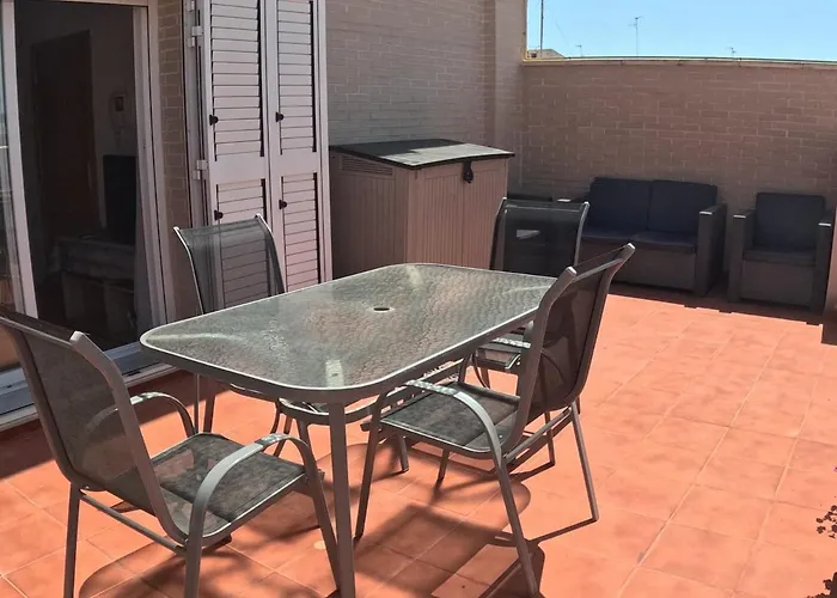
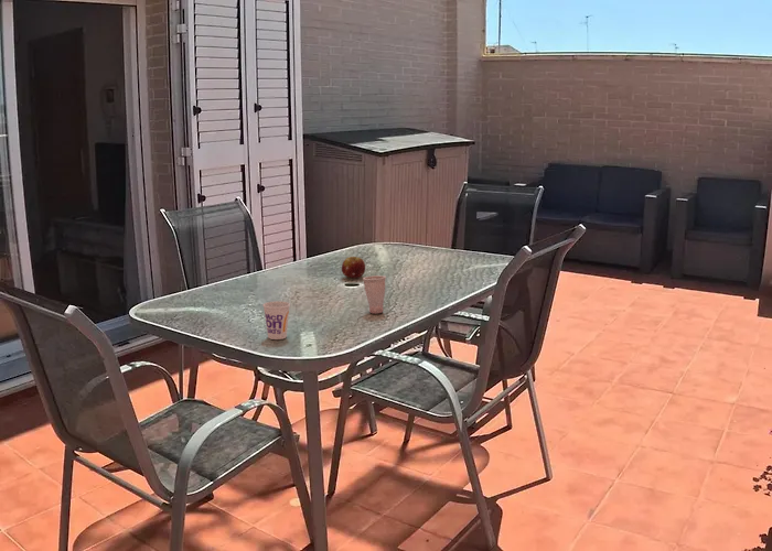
+ fruit [341,256,366,279]
+ cup [362,274,387,315]
+ cup [262,300,291,341]
